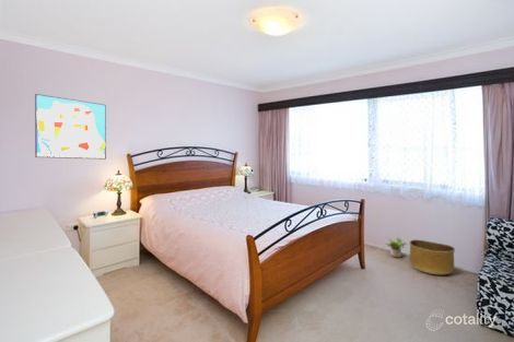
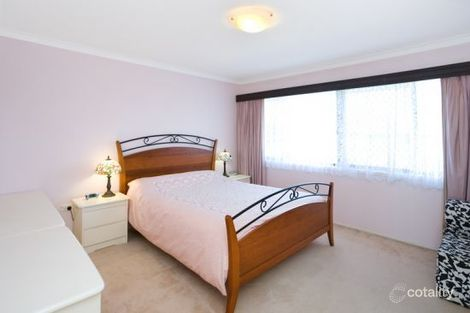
- potted plant [384,236,409,259]
- wall art [34,93,107,161]
- basket [408,238,456,275]
